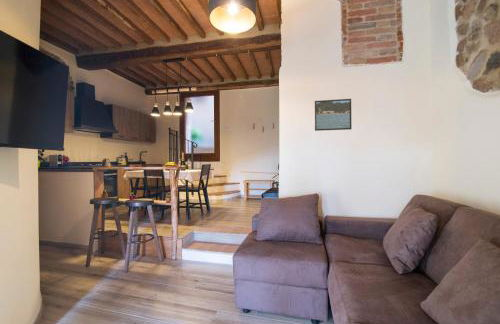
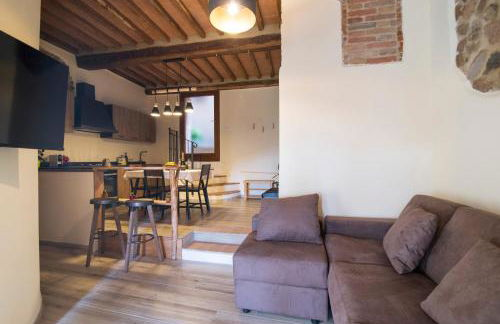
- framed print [314,98,353,132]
